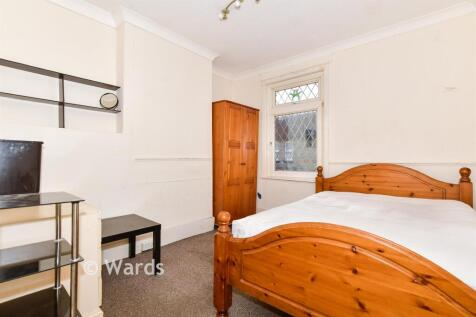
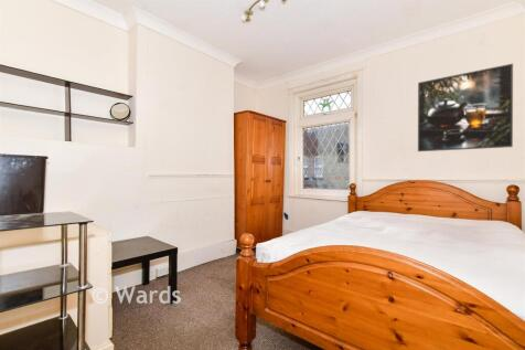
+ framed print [417,63,514,152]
